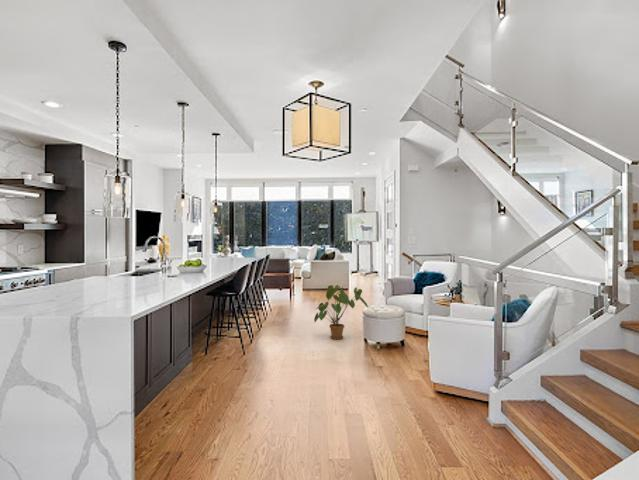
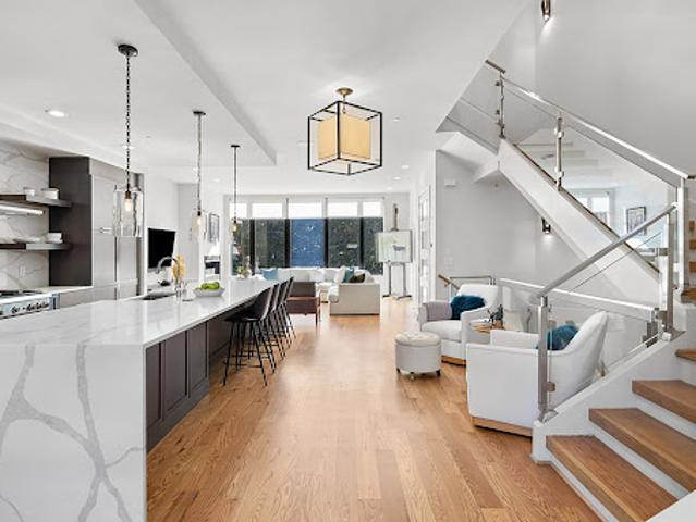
- house plant [313,284,369,340]
